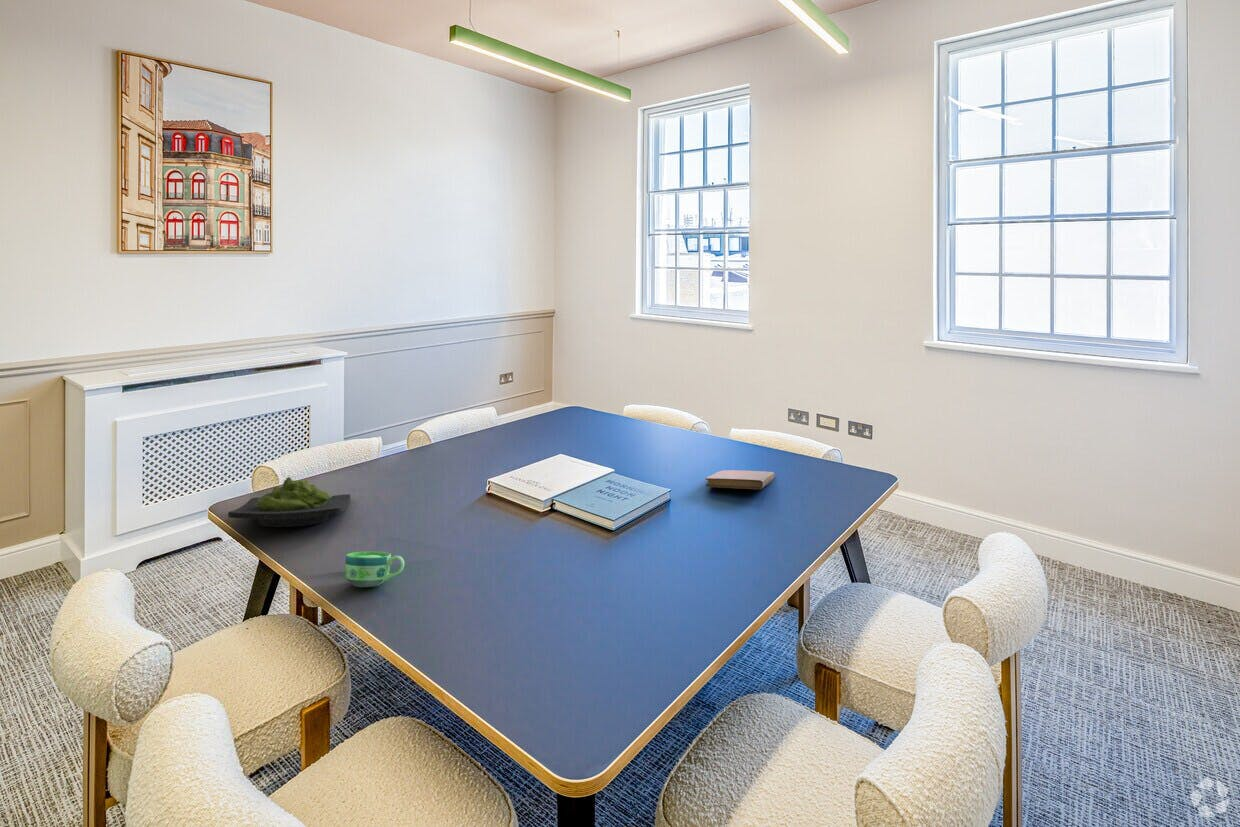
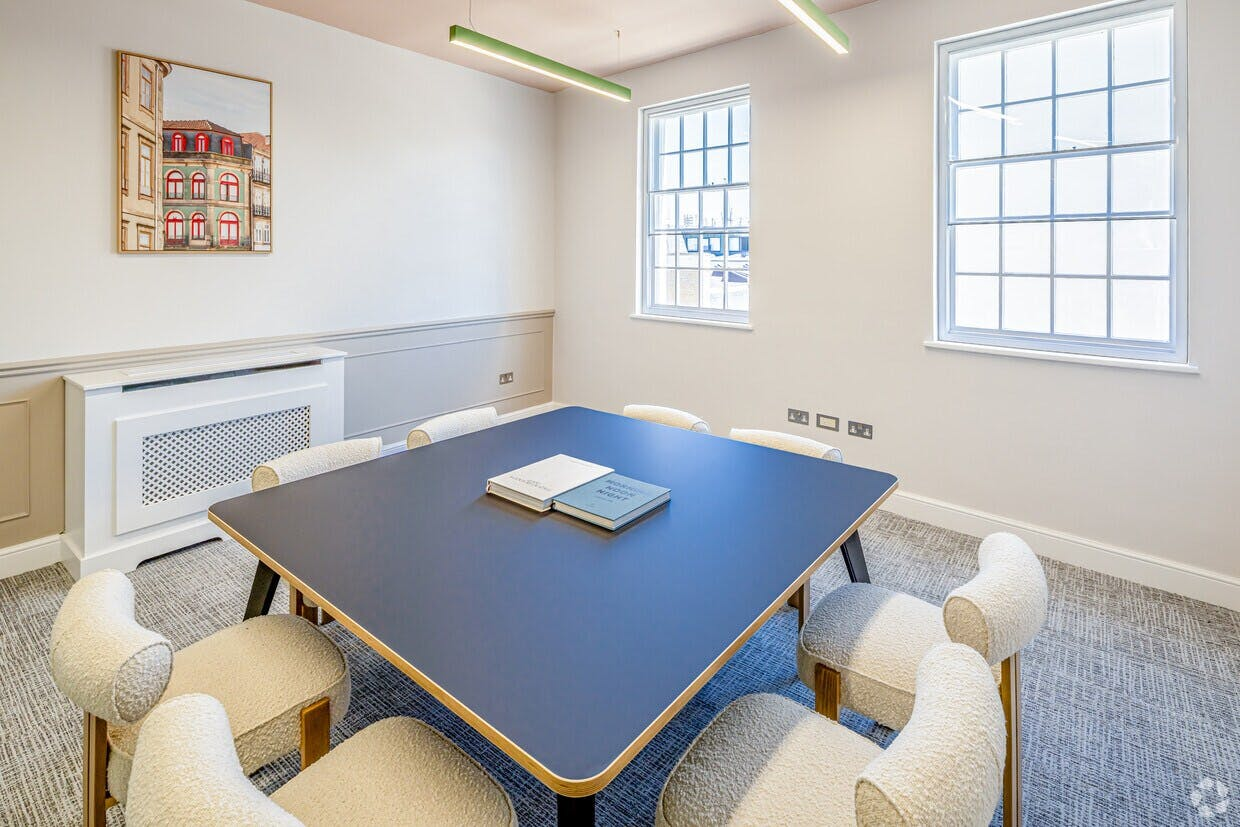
- wasabi [227,476,352,528]
- notebook [704,469,776,490]
- cup [344,551,405,588]
